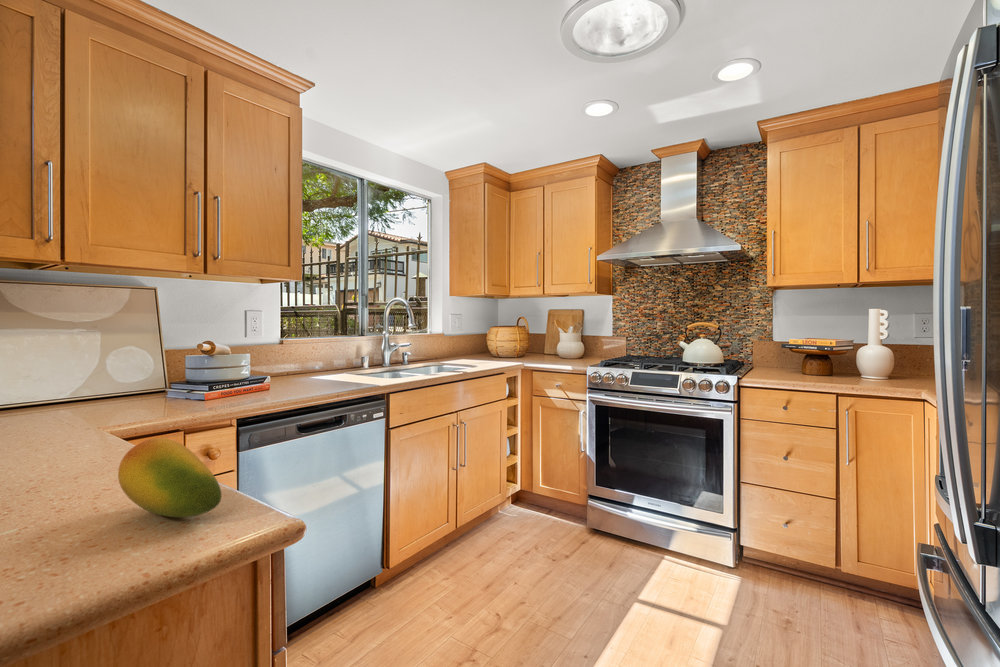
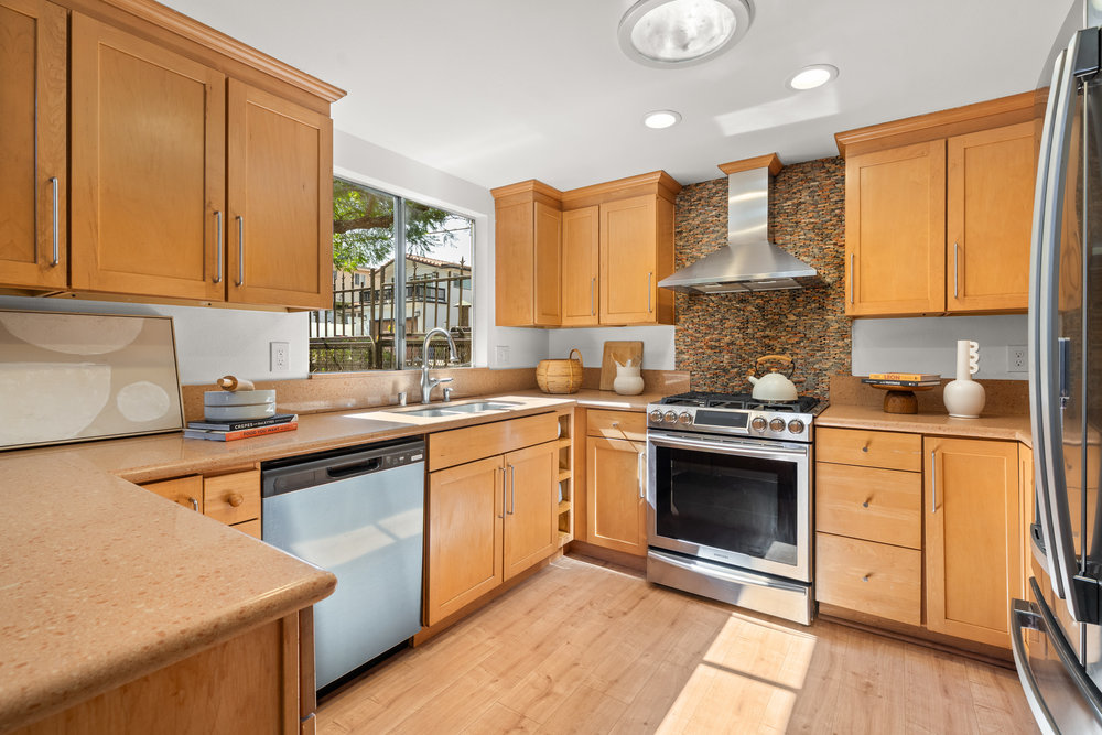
- fruit [117,437,222,518]
